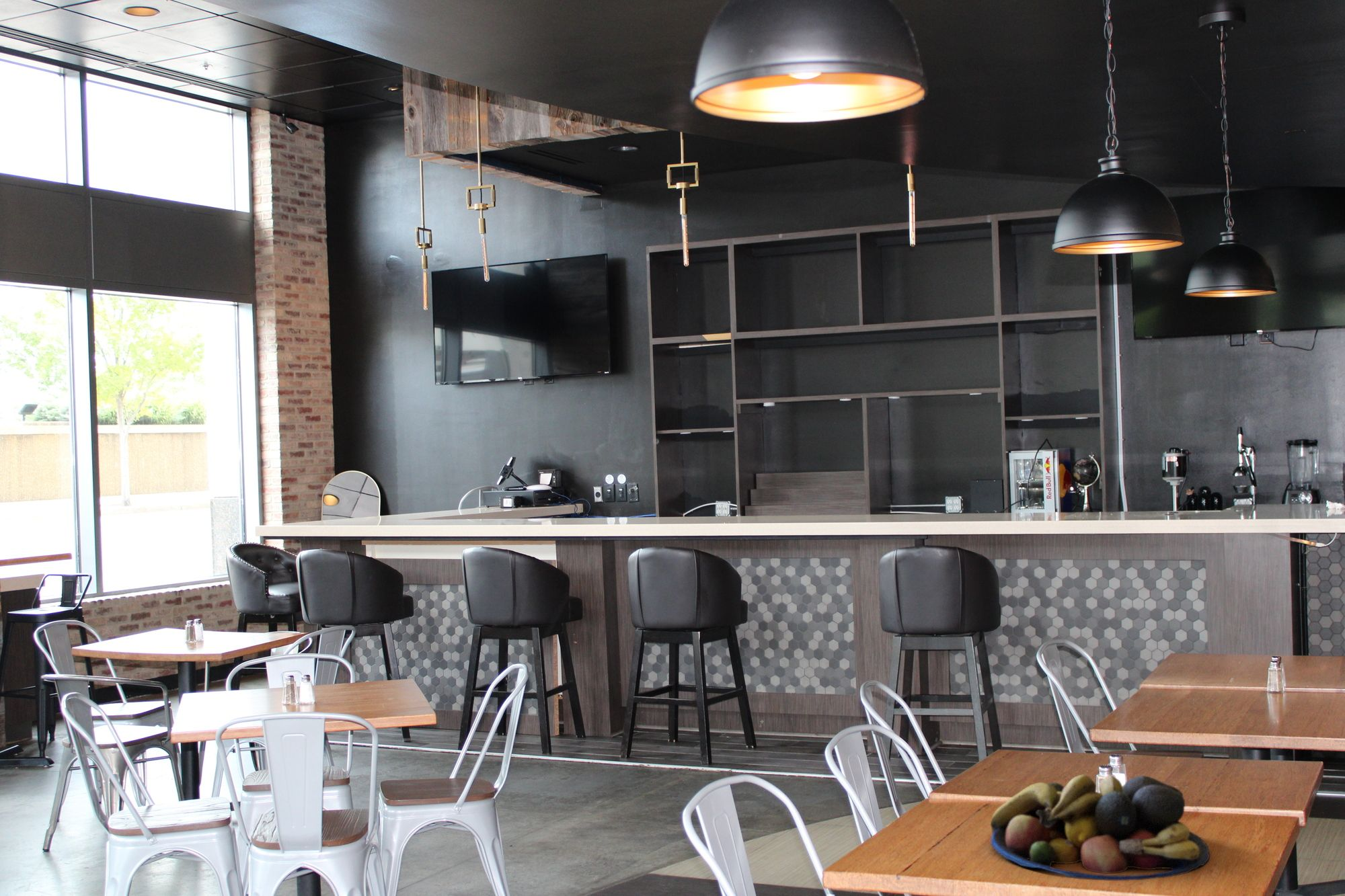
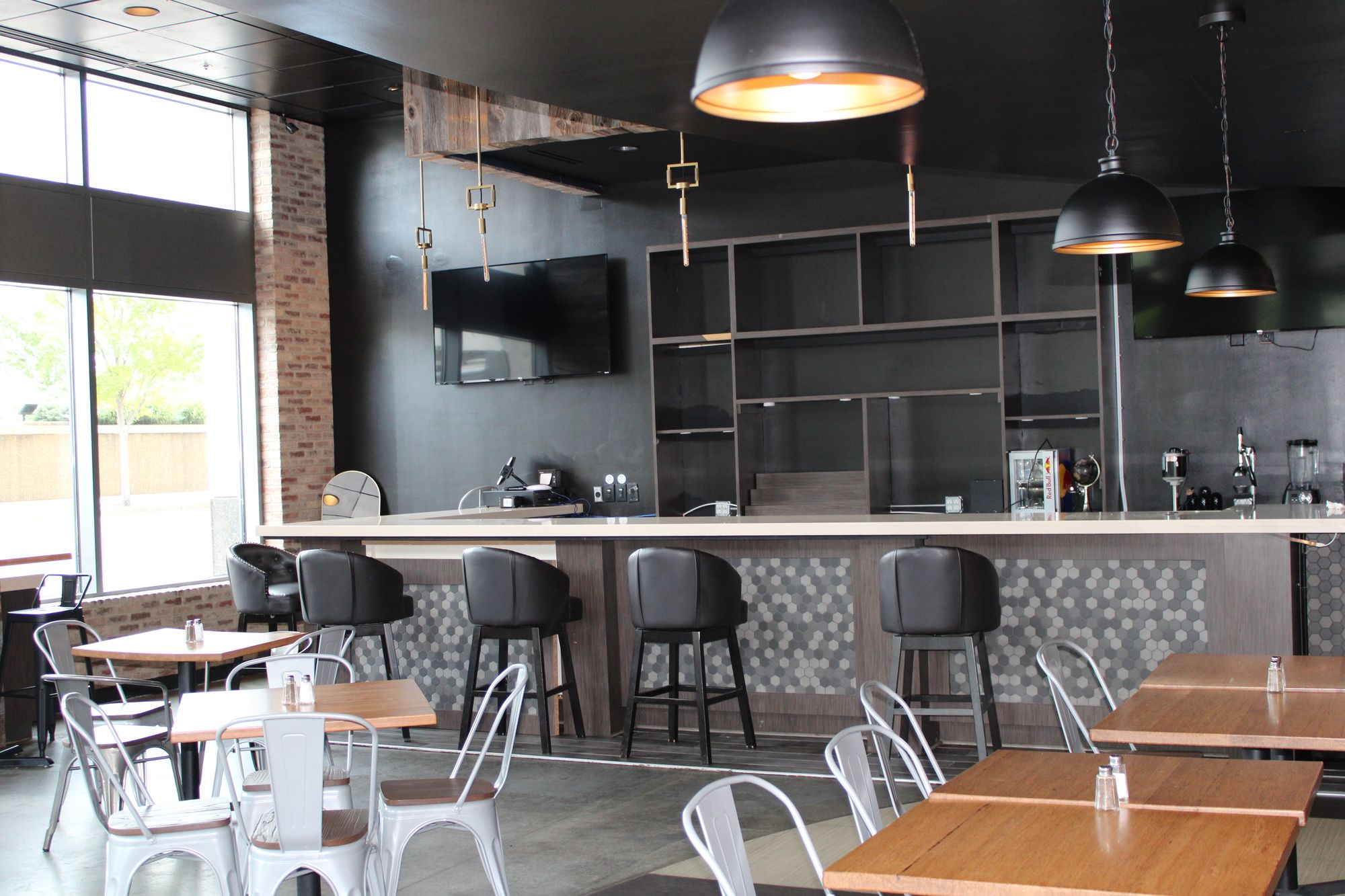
- fruit bowl [990,774,1210,881]
